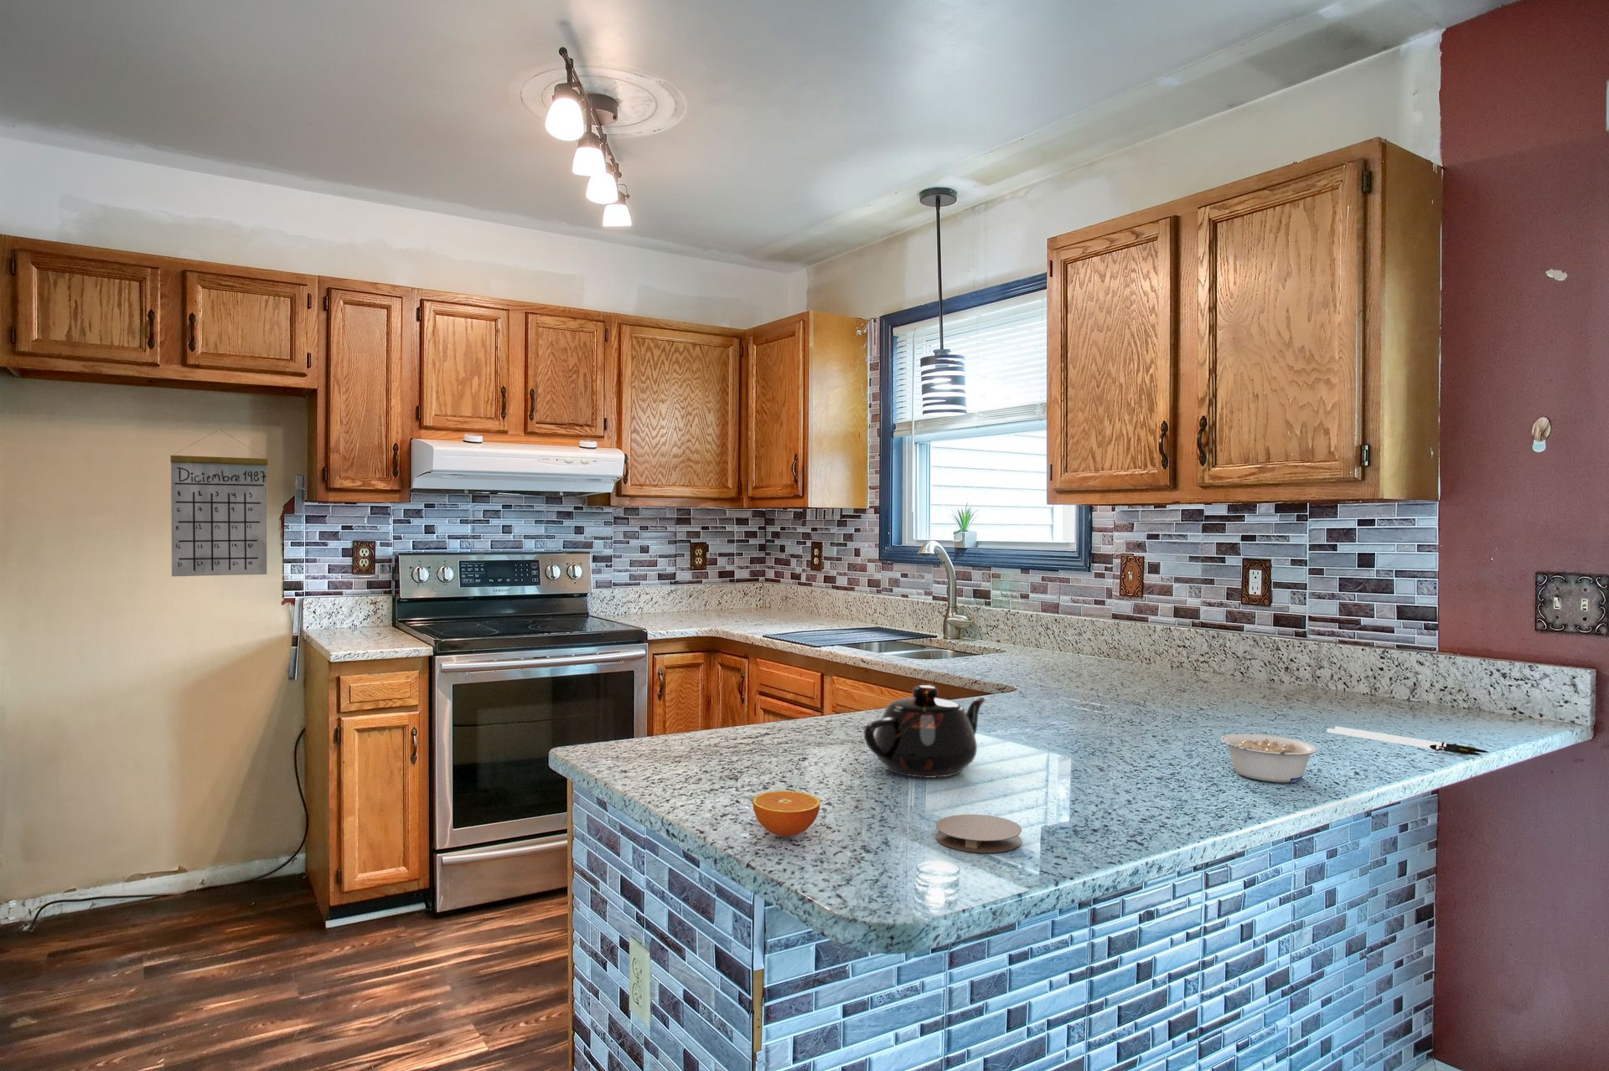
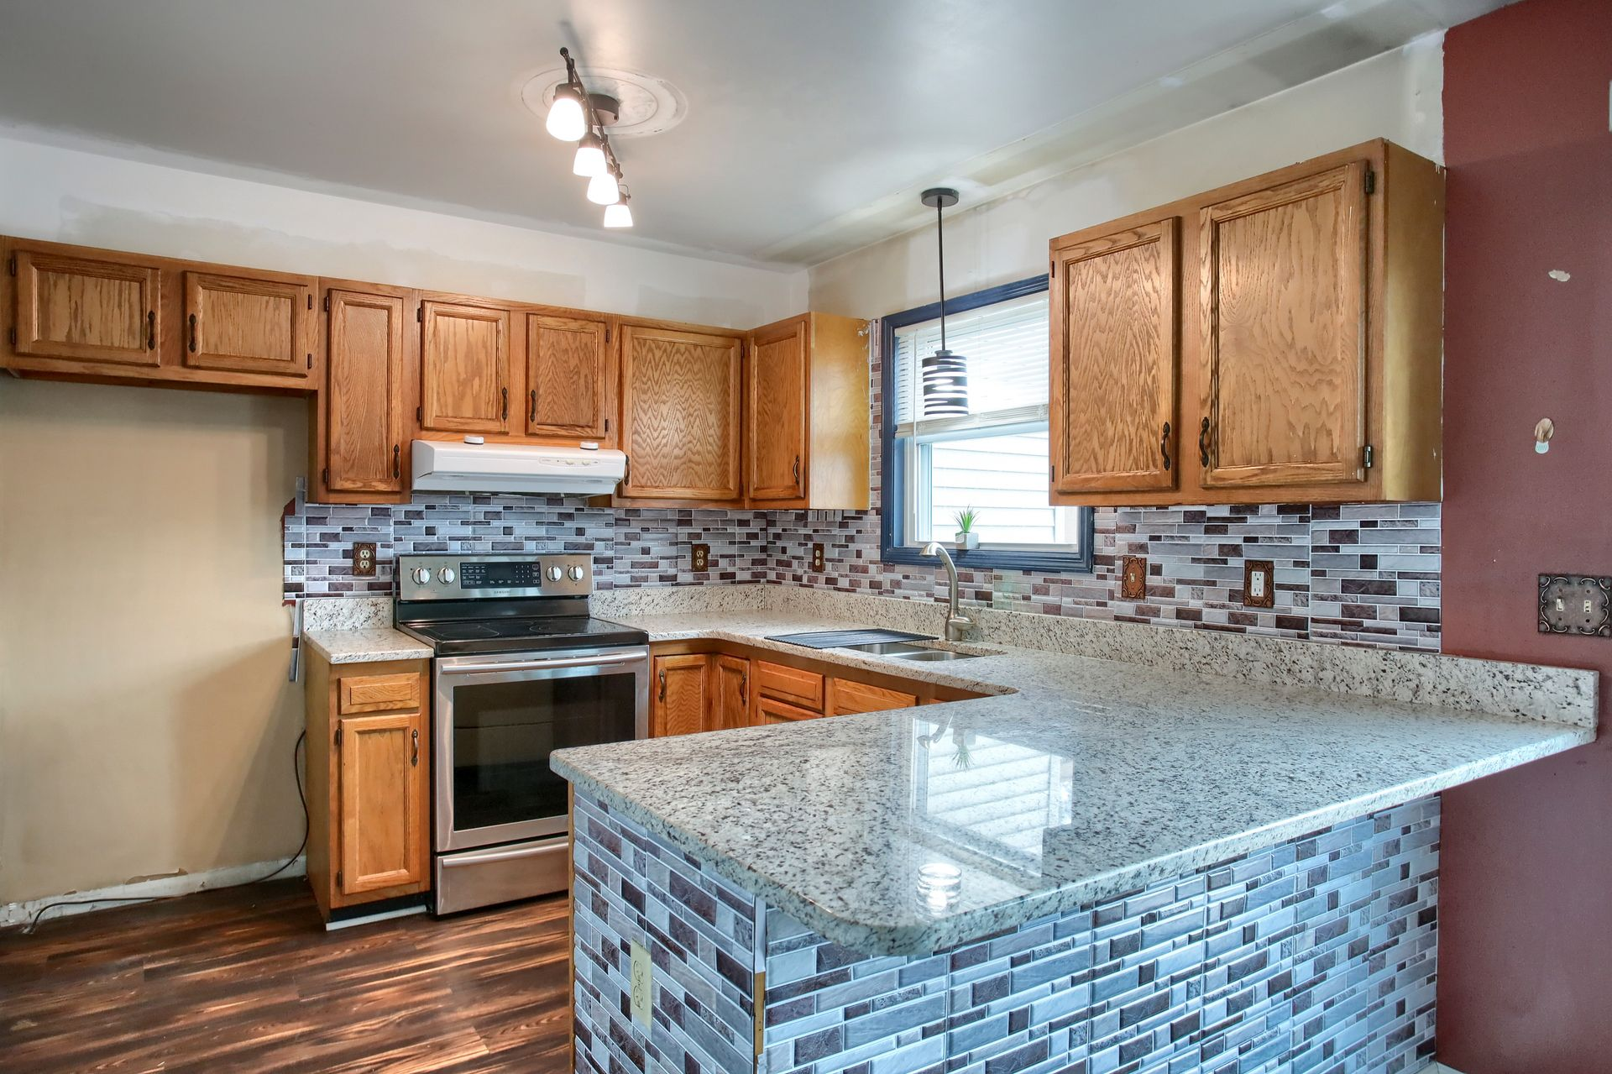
- coaster [935,814,1023,853]
- teapot [864,684,987,779]
- legume [1220,733,1318,783]
- orange [751,790,822,838]
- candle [1325,726,1489,757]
- calendar [170,429,269,577]
